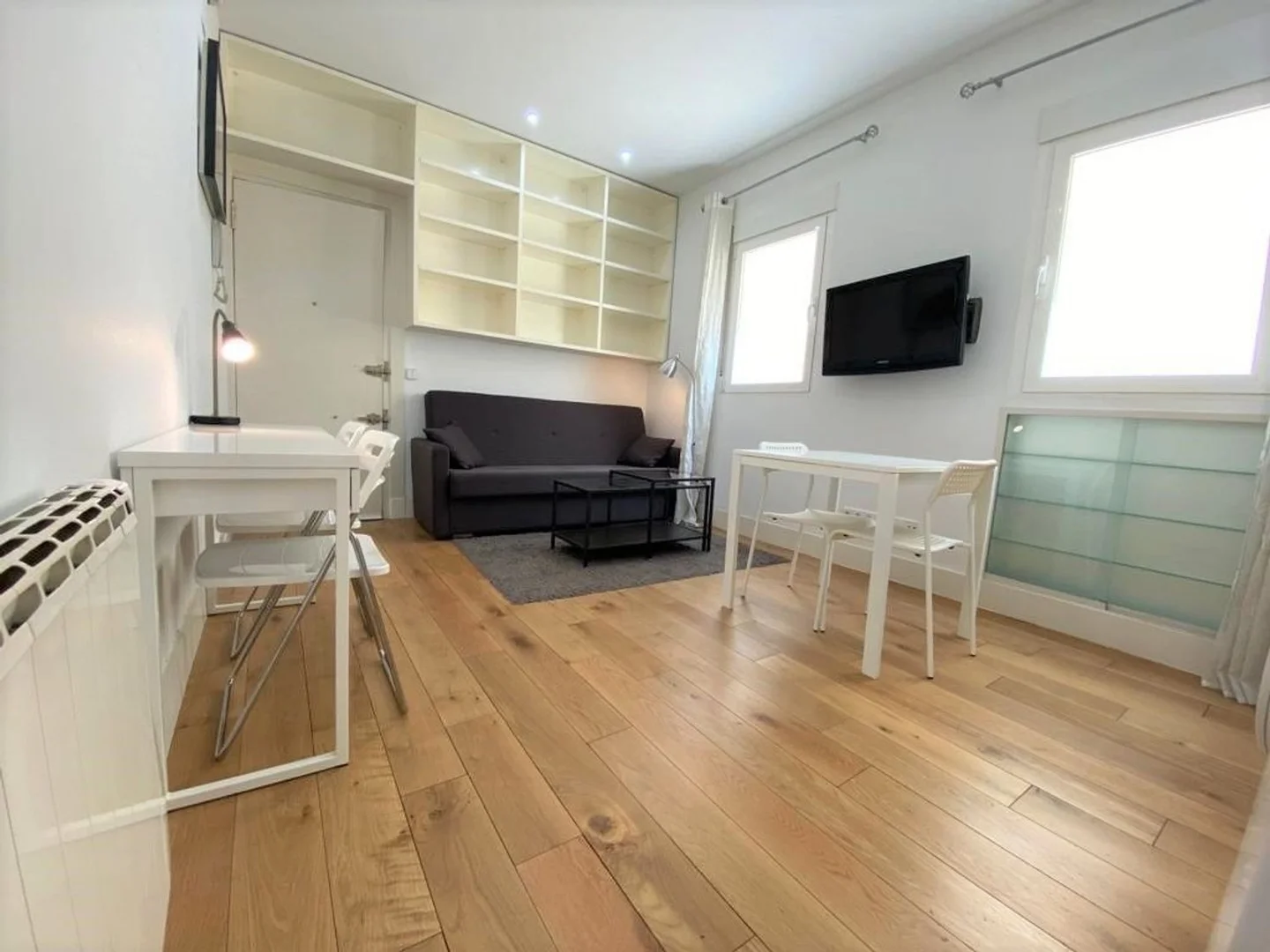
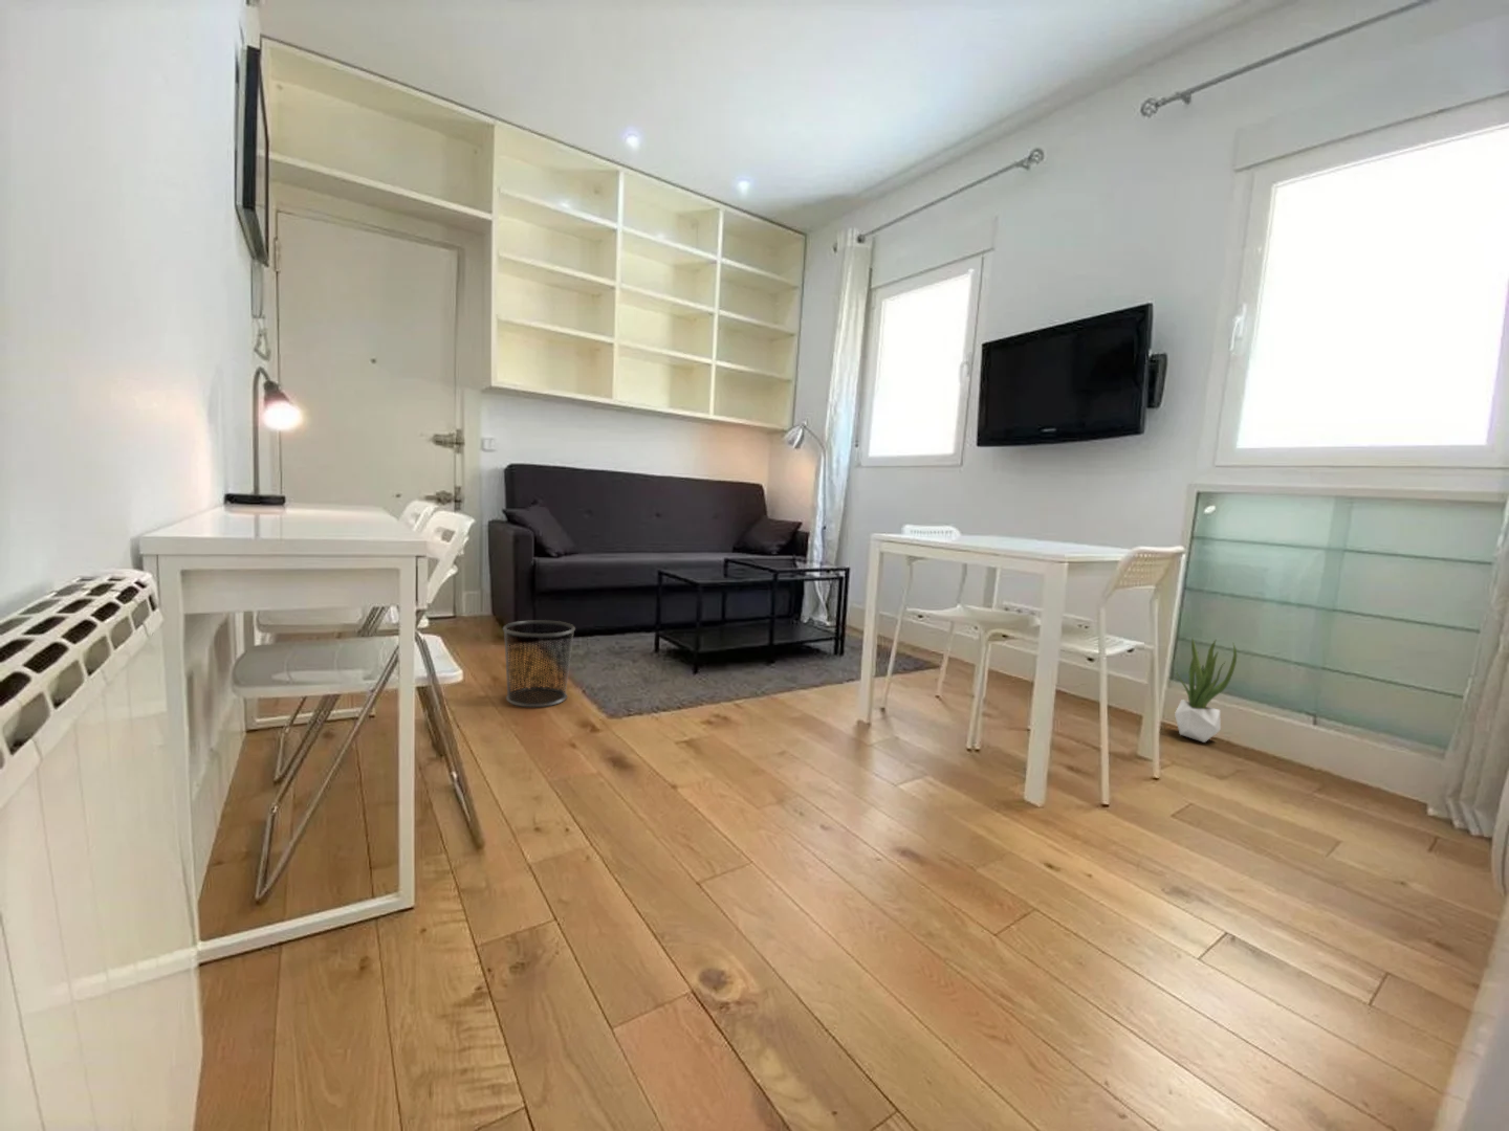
+ waste bin [501,619,576,708]
+ potted plant [1174,637,1238,744]
